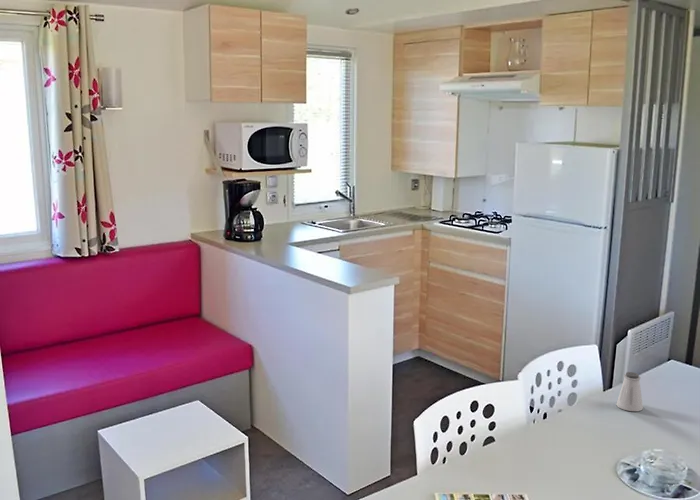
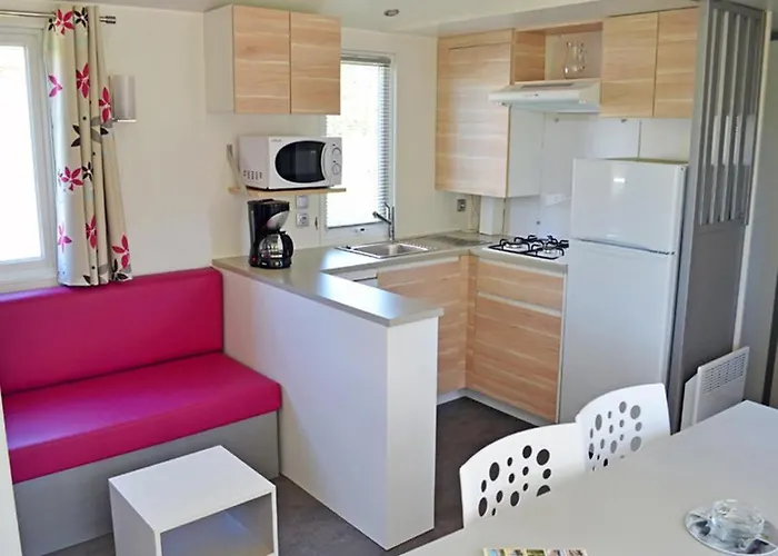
- saltshaker [615,371,644,412]
